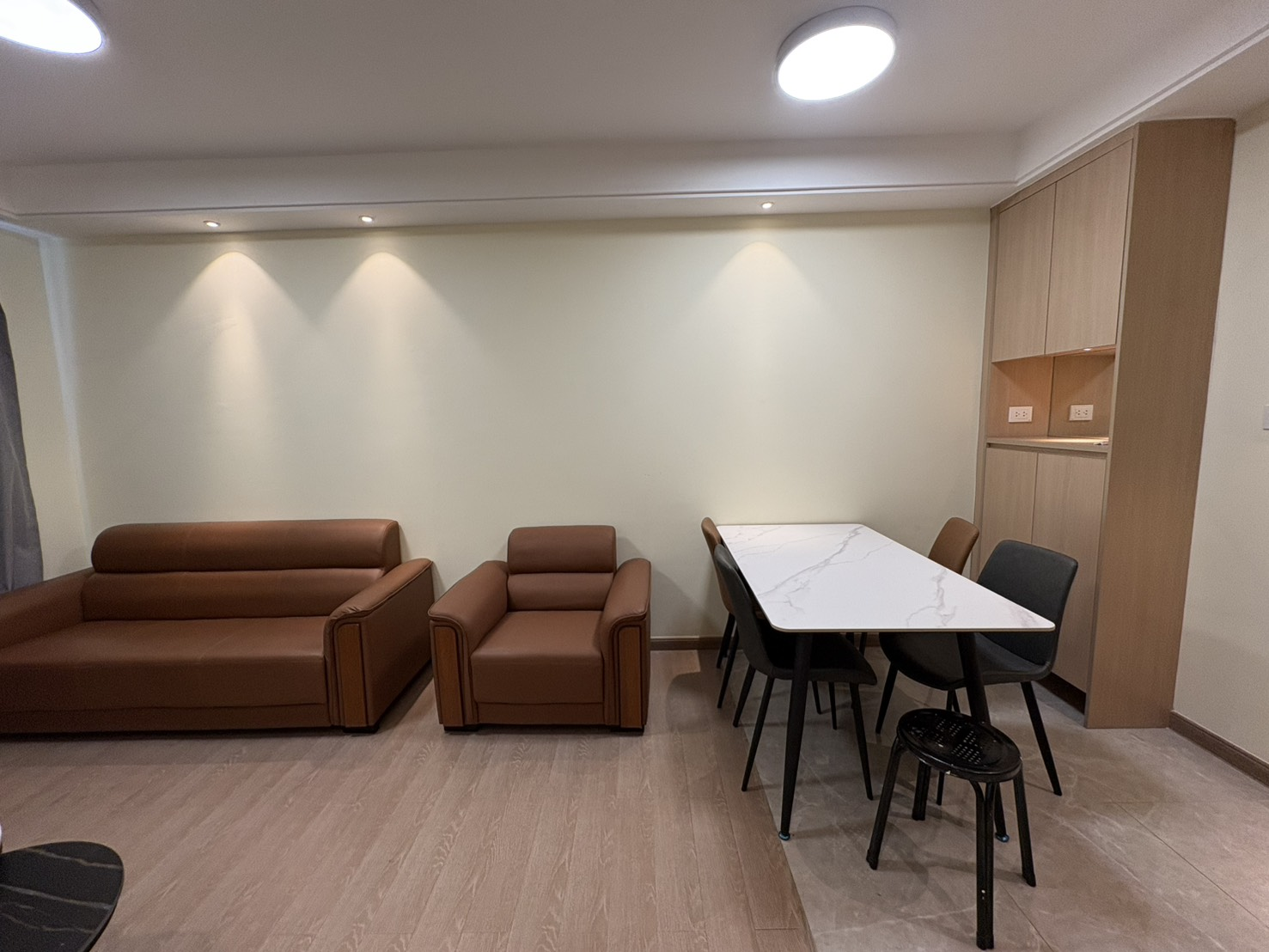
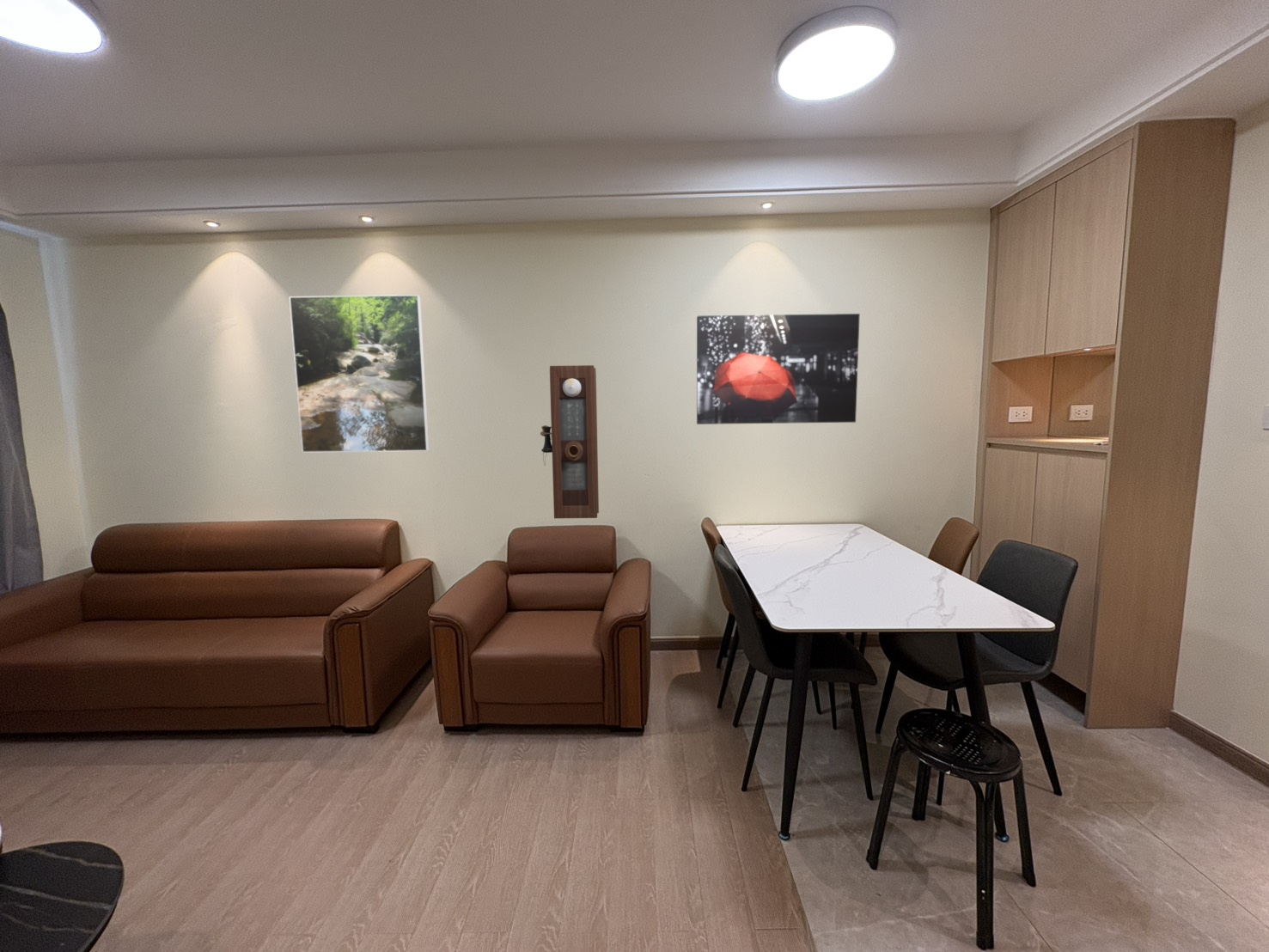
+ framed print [288,294,430,454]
+ pendulum clock [540,364,600,519]
+ wall art [696,313,861,425]
